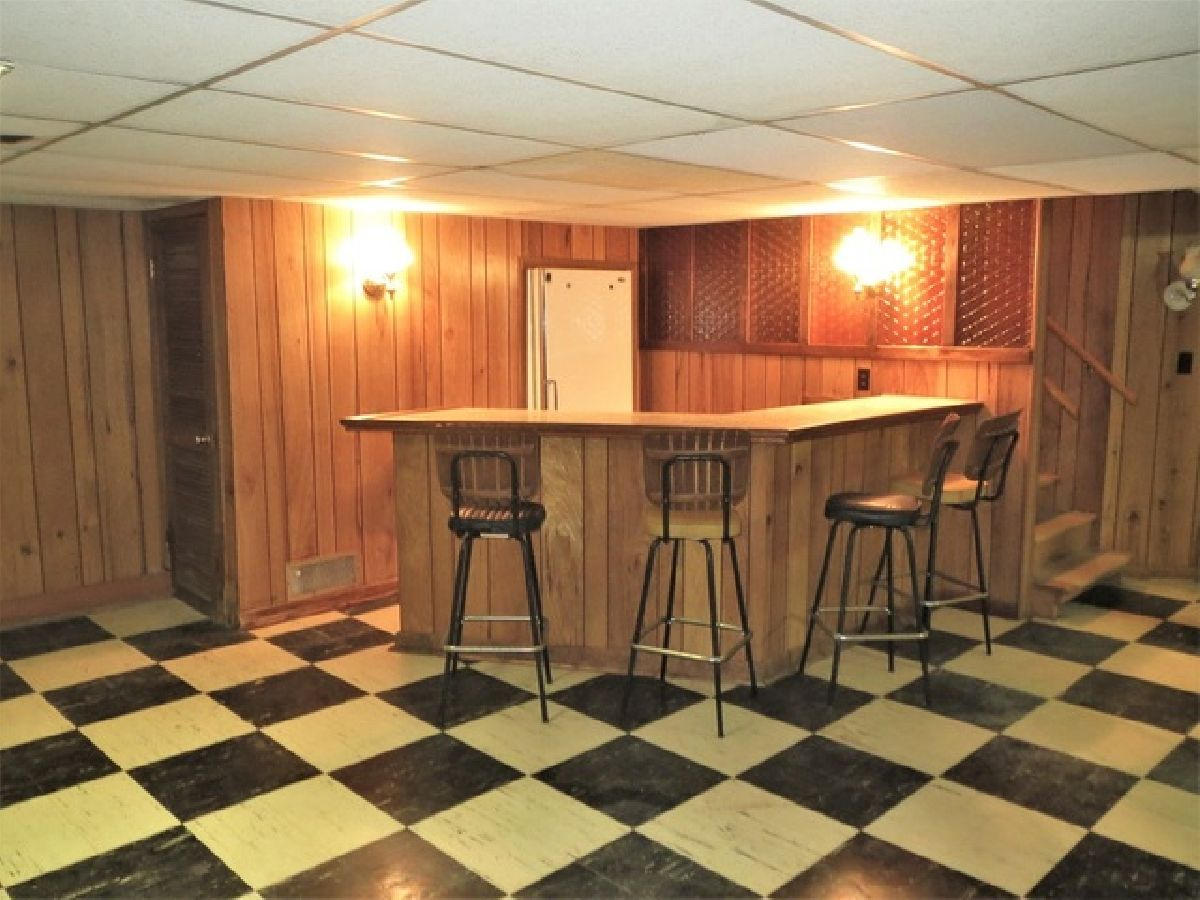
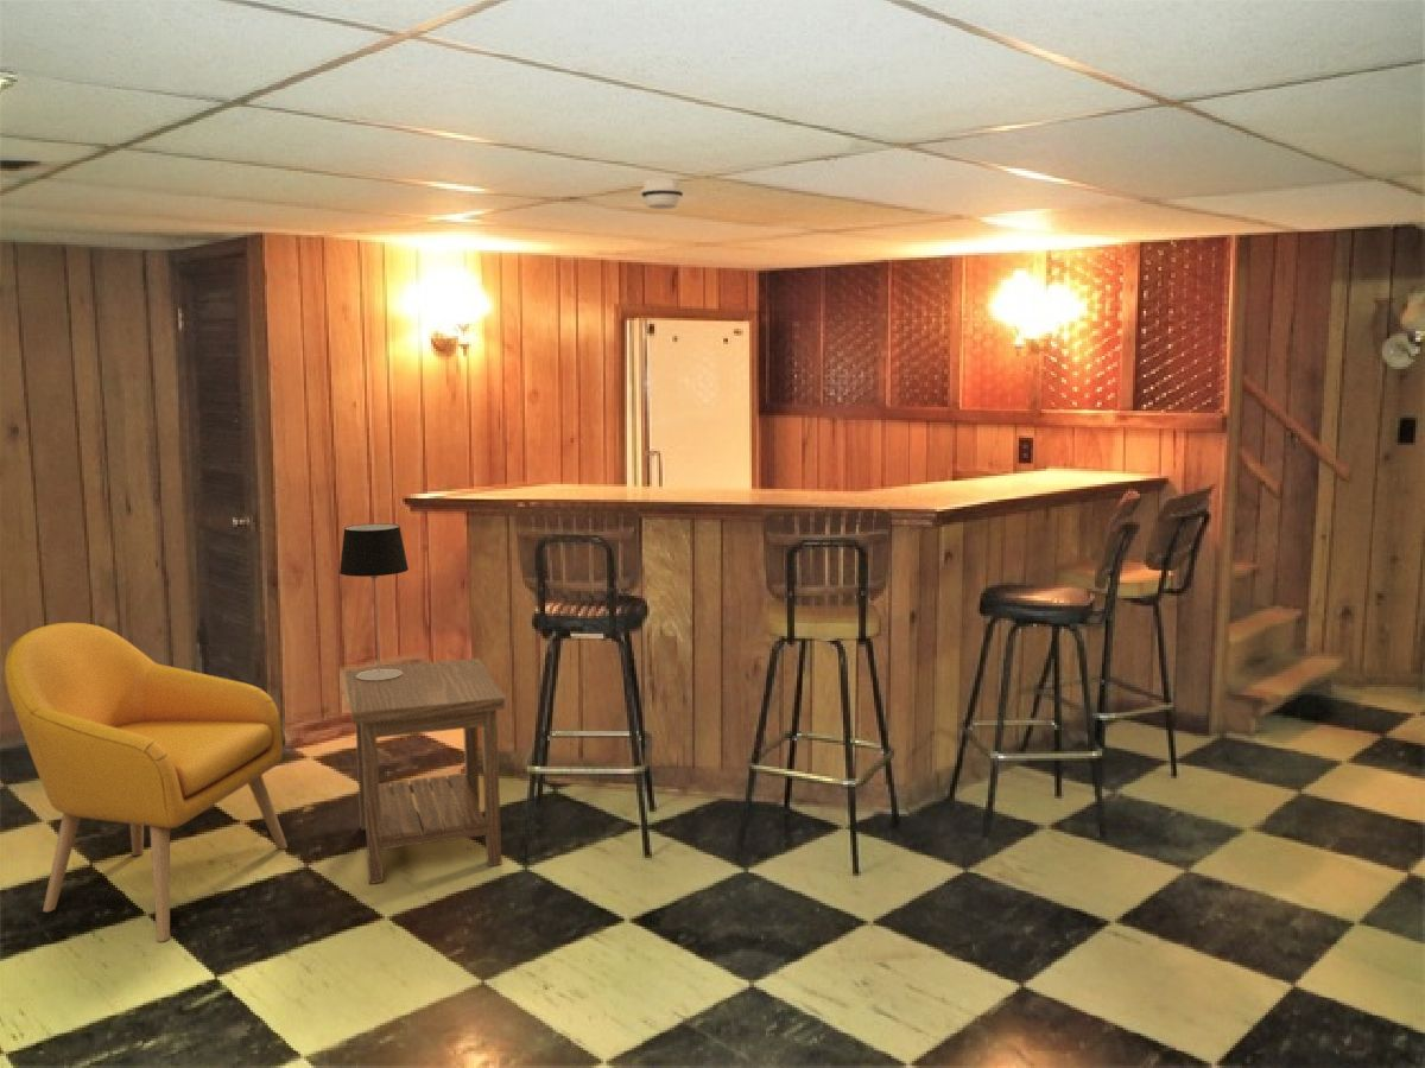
+ armchair [4,622,289,943]
+ table lamp [338,522,410,681]
+ side table [343,657,507,885]
+ smoke detector [640,177,685,210]
